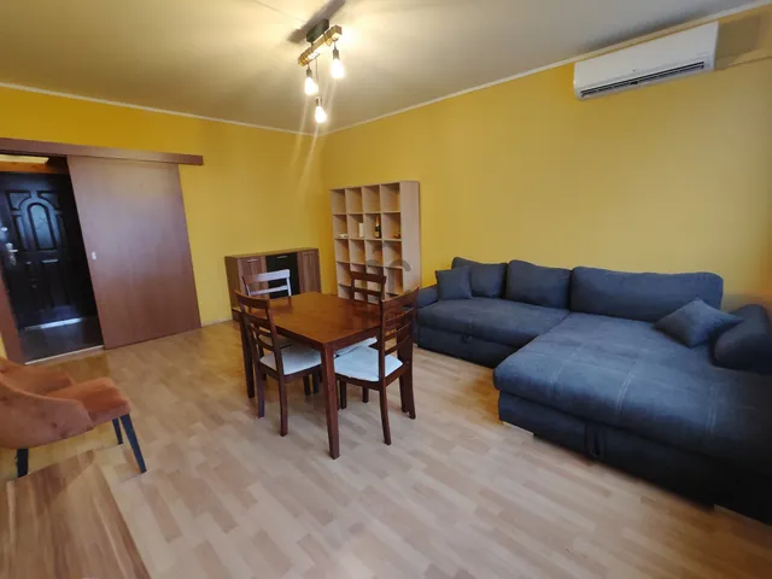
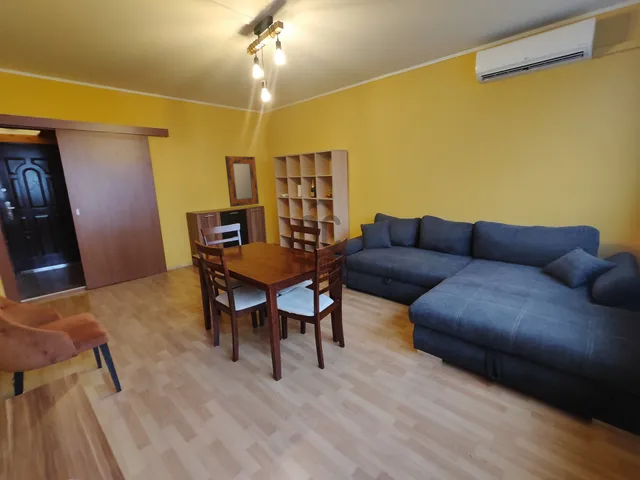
+ home mirror [224,155,260,208]
